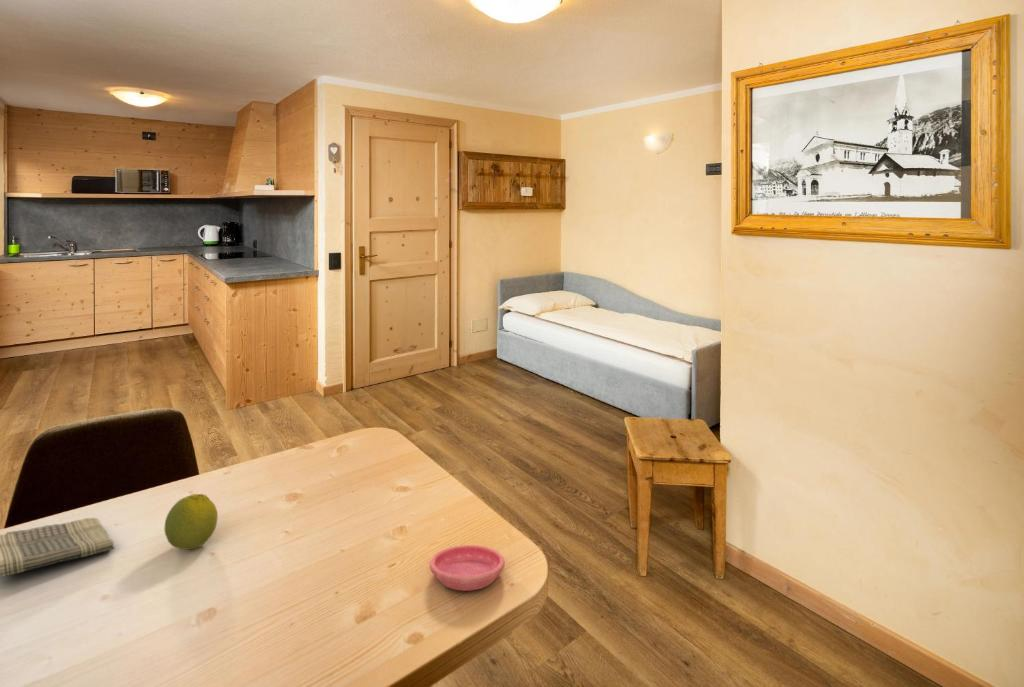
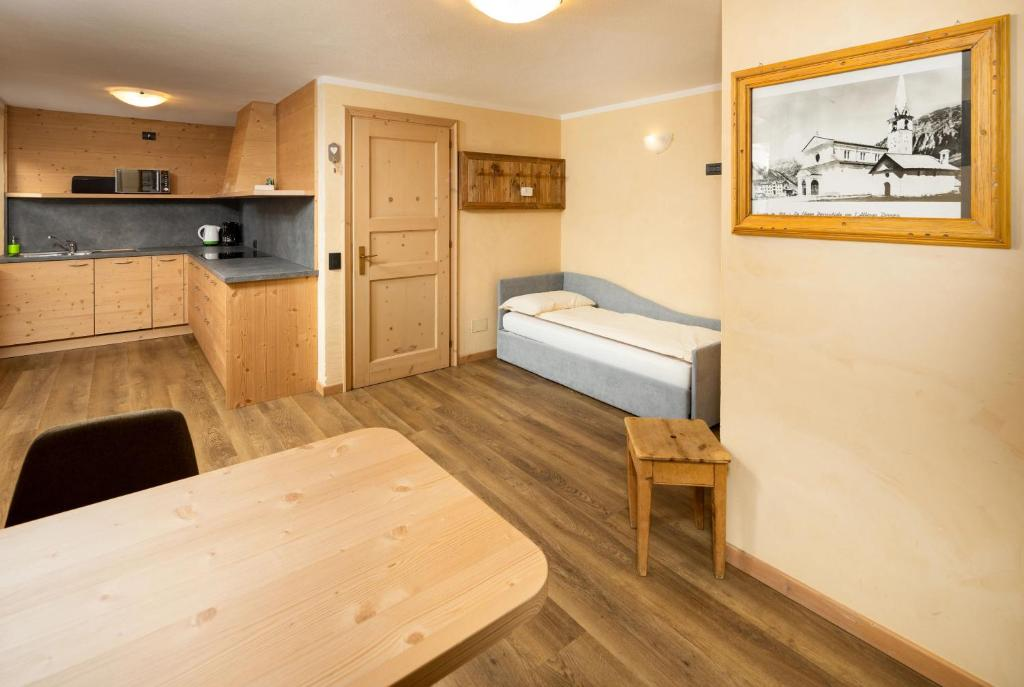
- fruit [164,493,219,551]
- dish towel [0,517,116,578]
- saucer [429,544,505,591]
